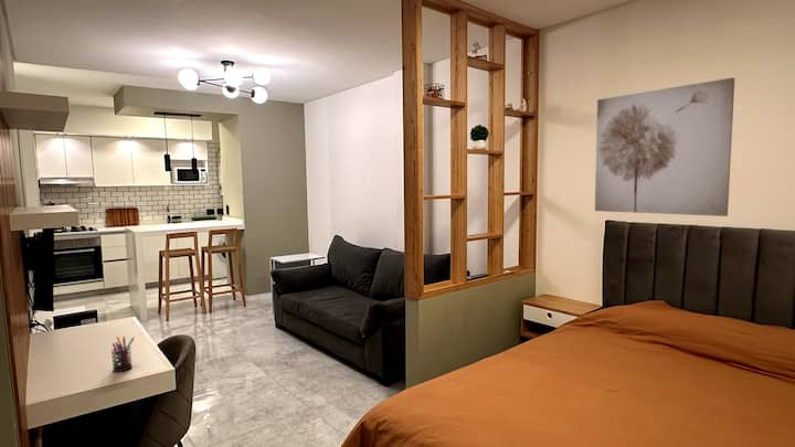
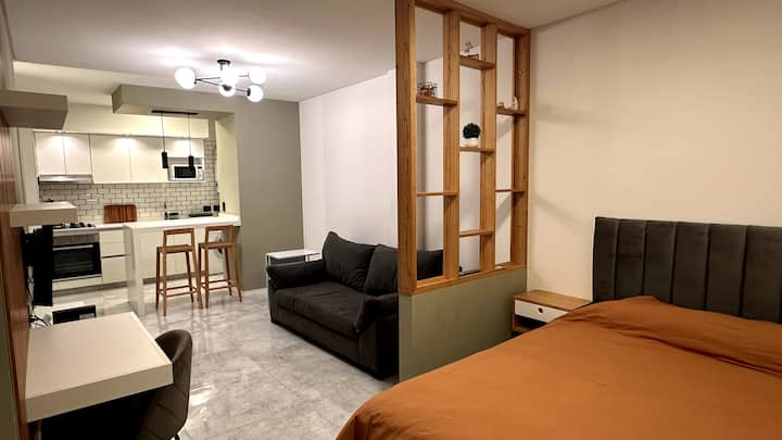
- pen holder [110,336,136,373]
- wall art [594,76,735,217]
